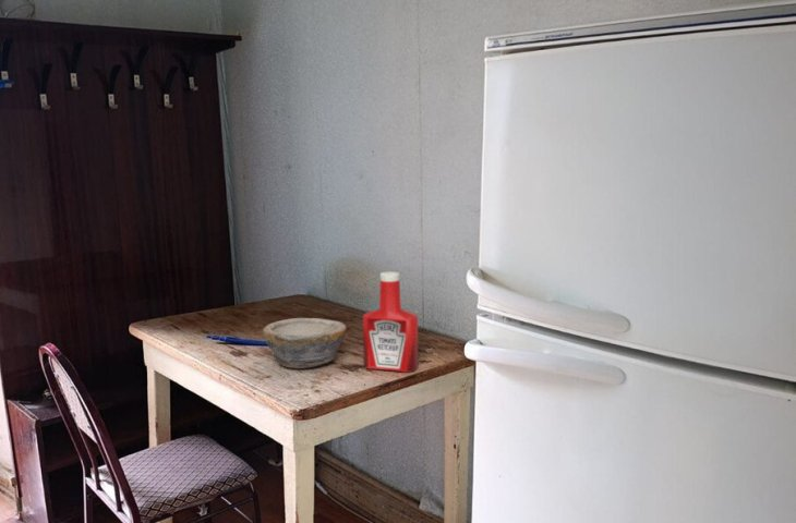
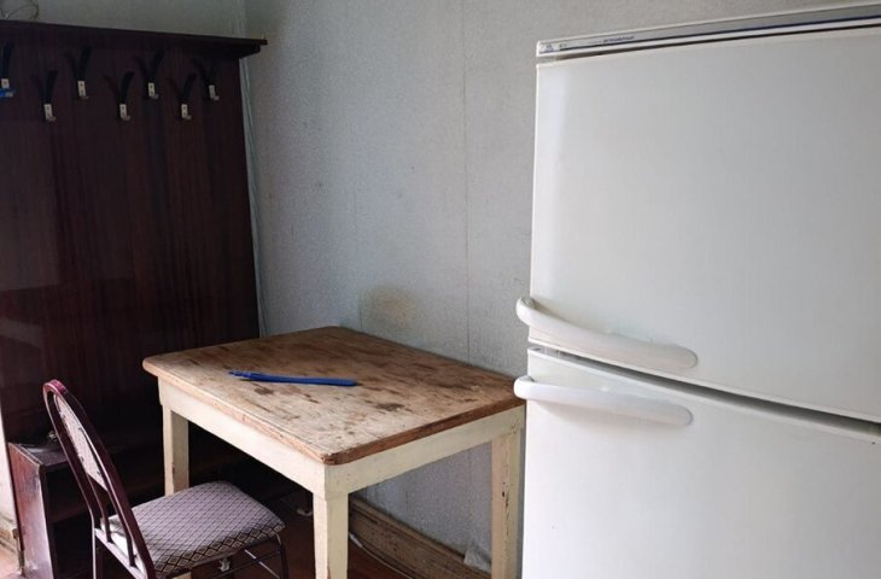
- bowl [262,317,348,369]
- soap bottle [362,270,419,374]
